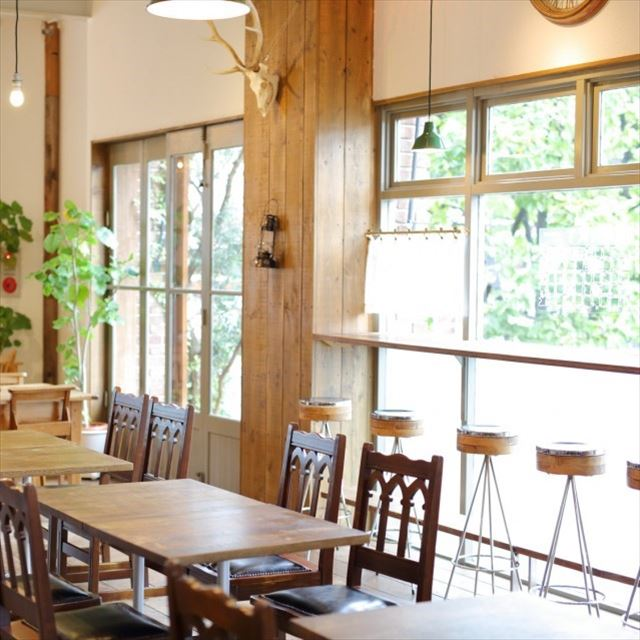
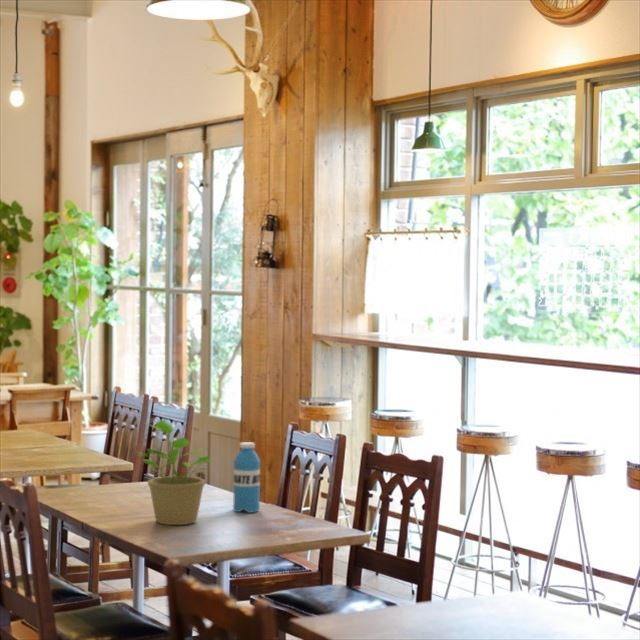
+ potted plant [135,419,213,526]
+ water bottle [232,441,261,514]
